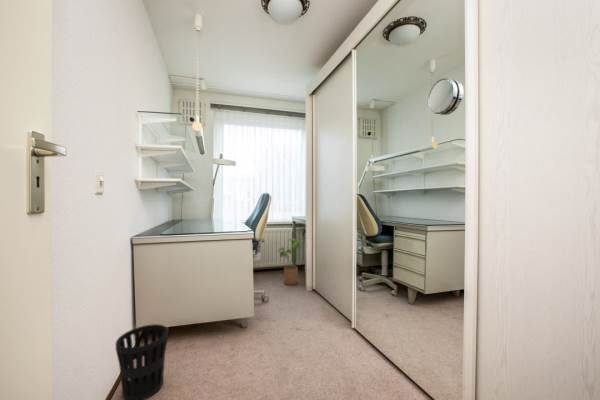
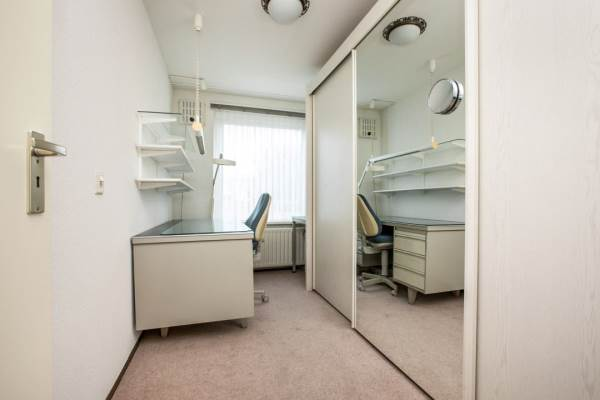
- house plant [277,237,305,286]
- wastebasket [115,323,169,400]
